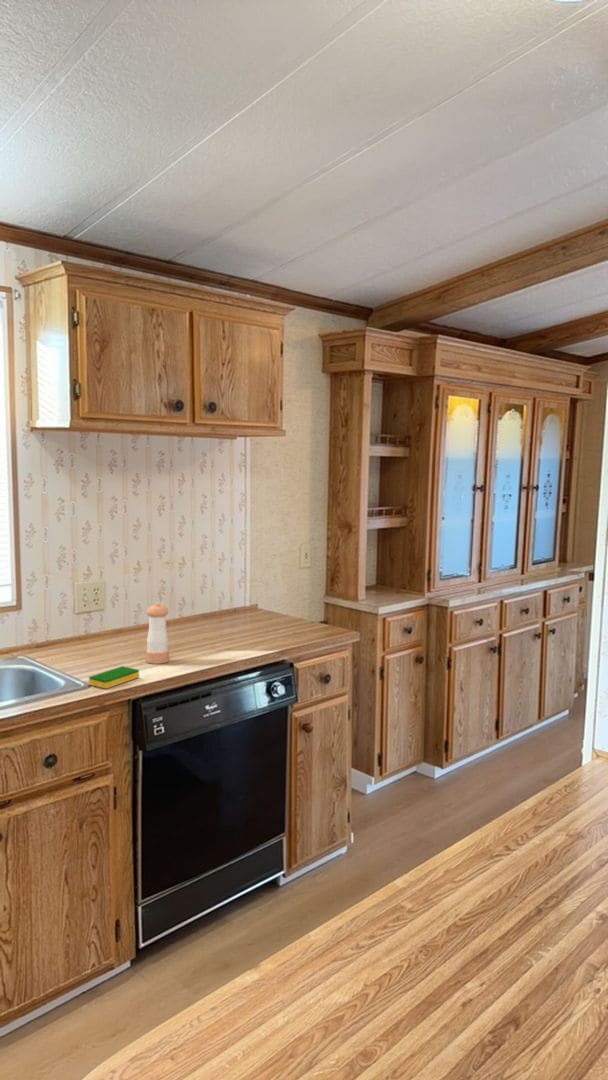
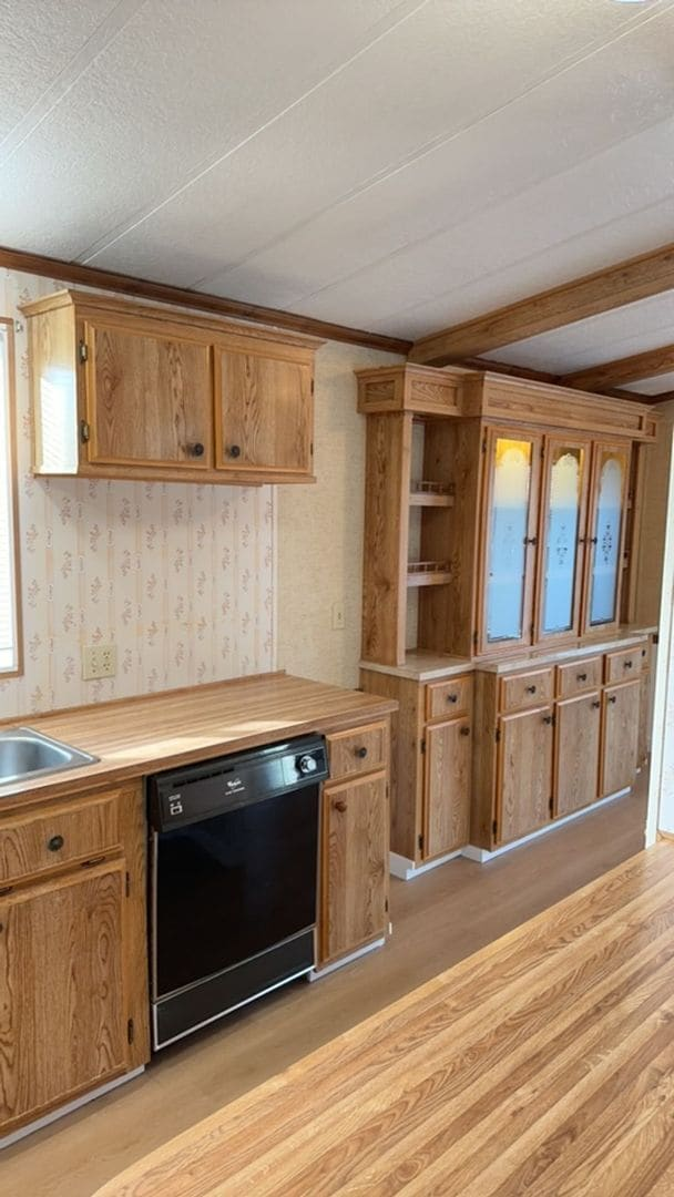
- dish sponge [88,665,140,690]
- pepper shaker [145,602,170,665]
